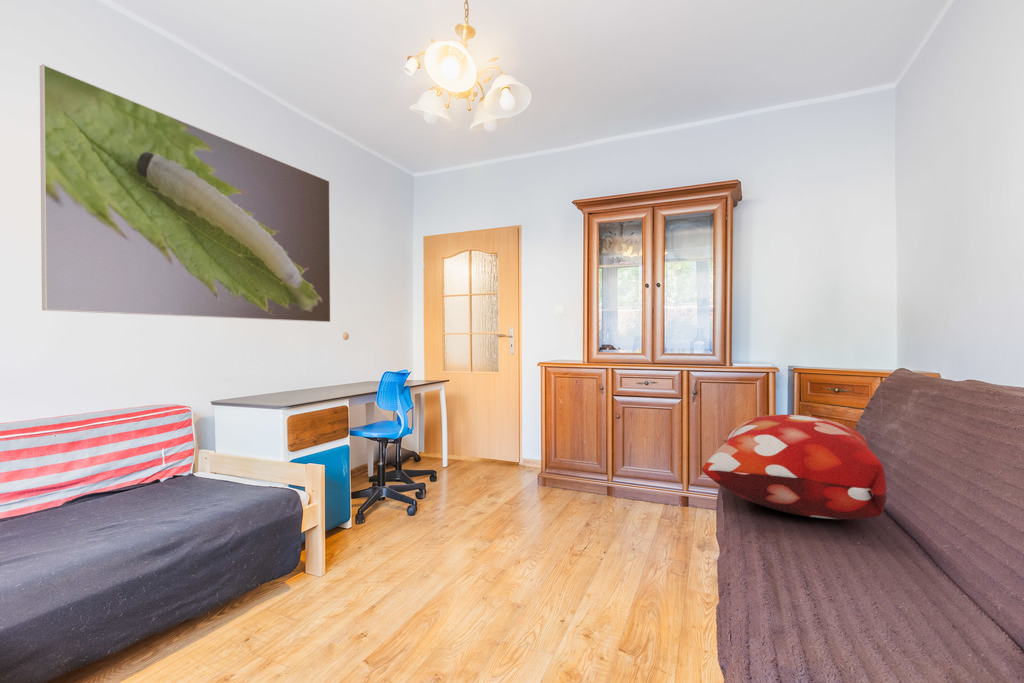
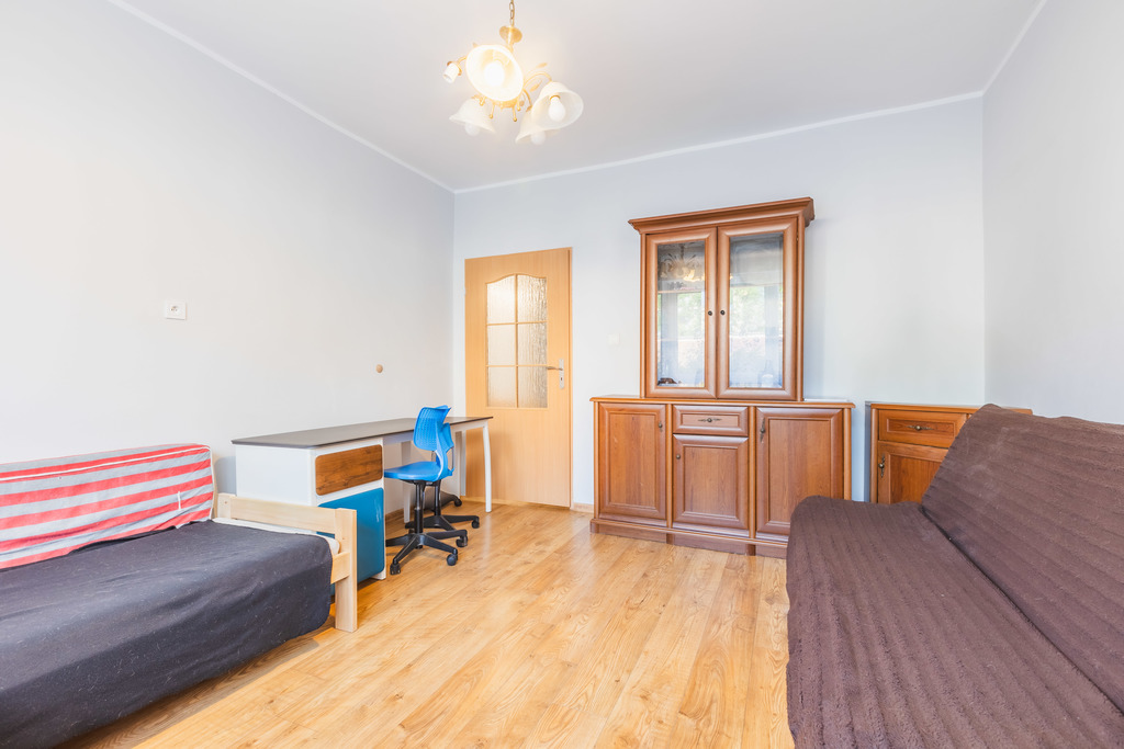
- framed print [39,64,331,323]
- decorative pillow [701,414,887,520]
